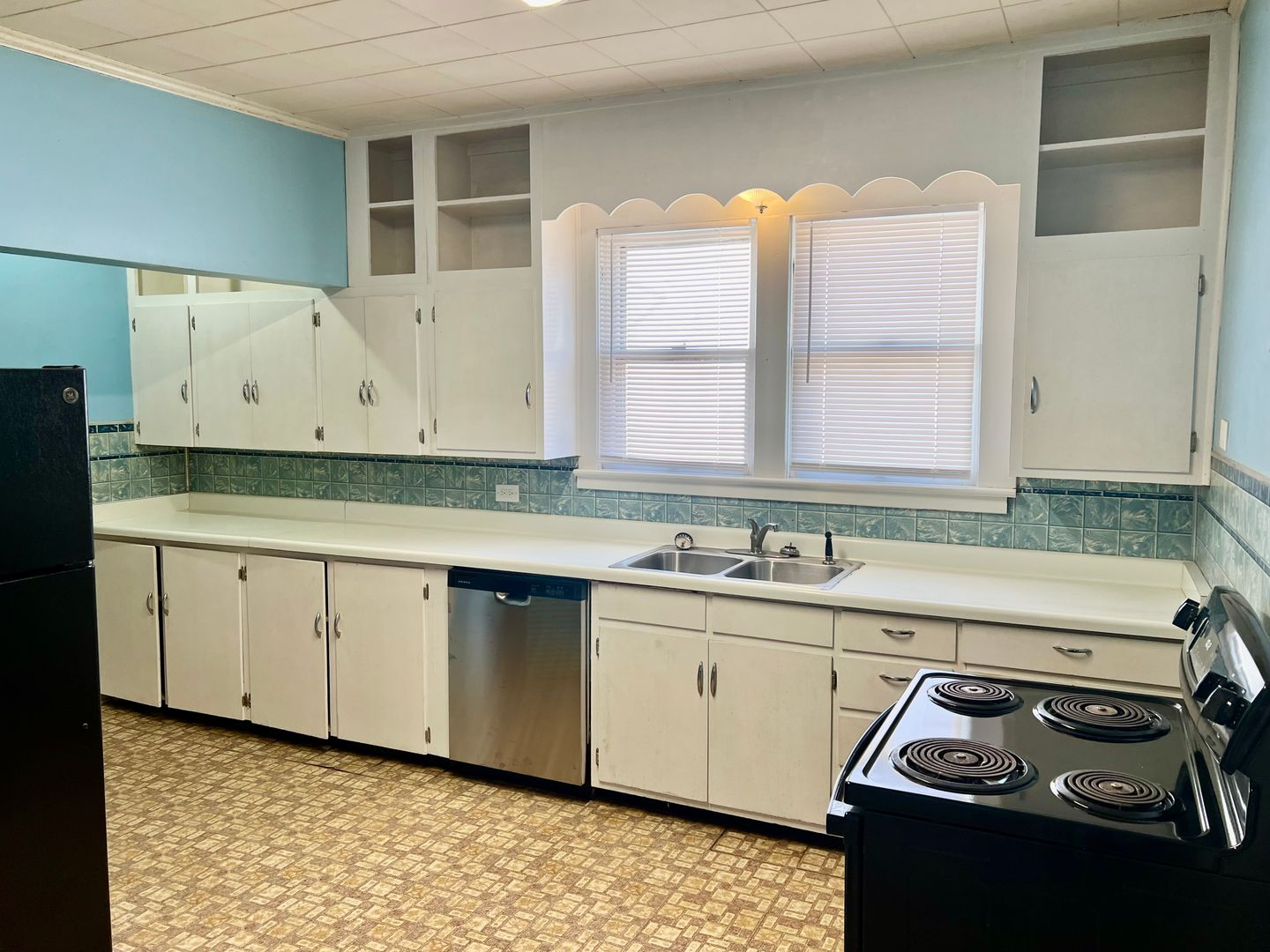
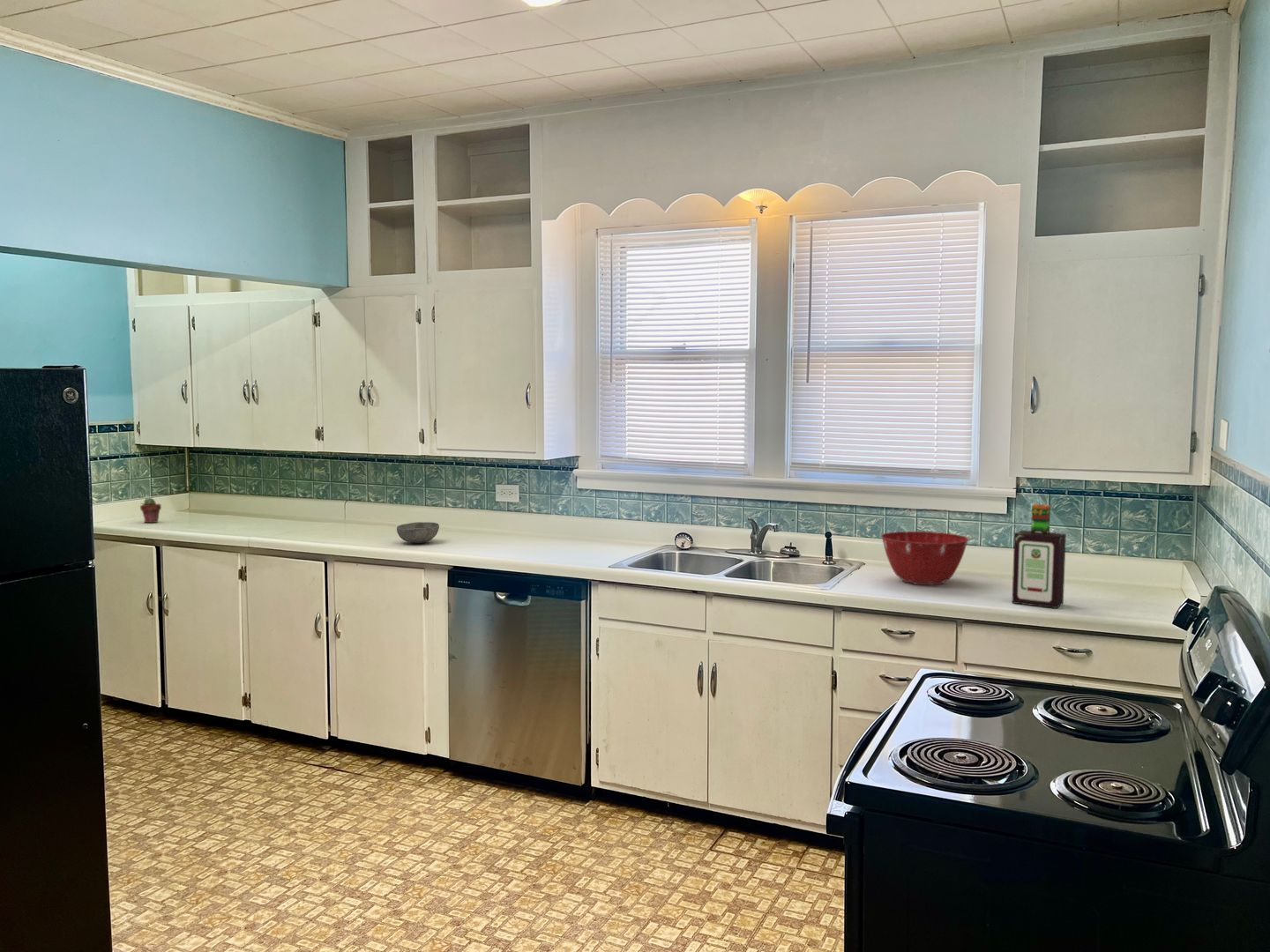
+ bowl [396,521,440,544]
+ mixing bowl [880,531,969,586]
+ bottle [1011,503,1067,609]
+ potted succulent [139,497,162,524]
